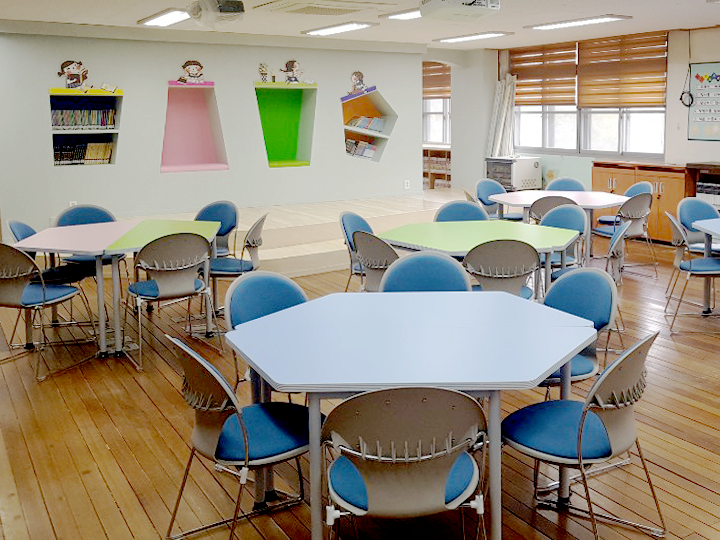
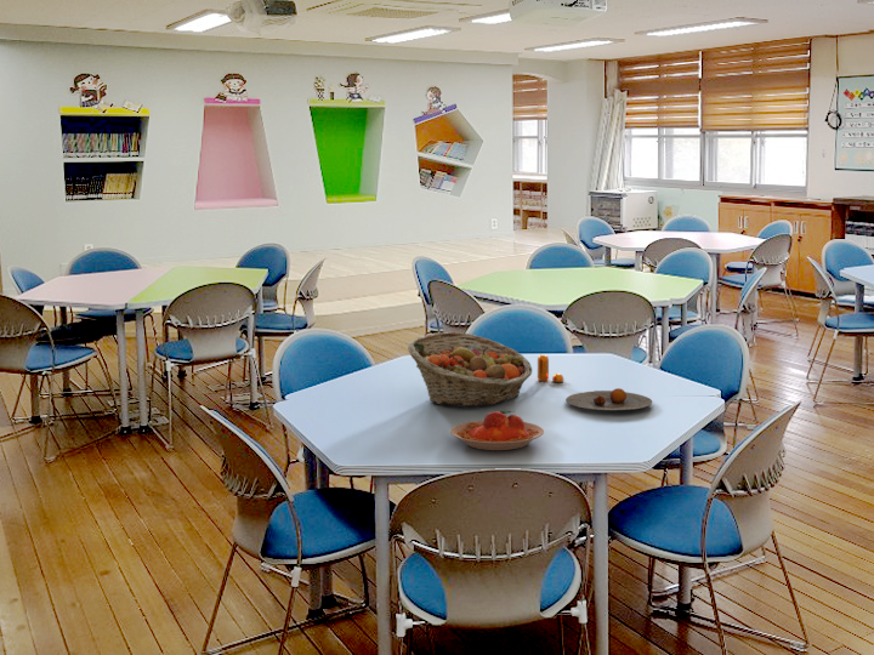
+ pepper shaker [537,353,564,383]
+ plate [449,409,545,451]
+ fruit basket [407,331,533,408]
+ plate [564,387,653,411]
